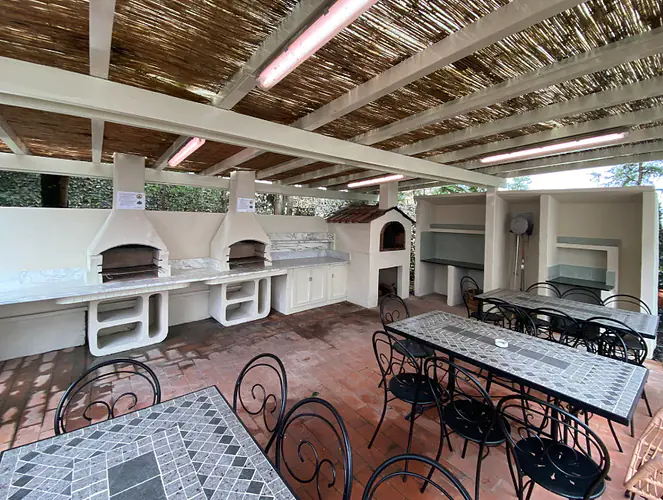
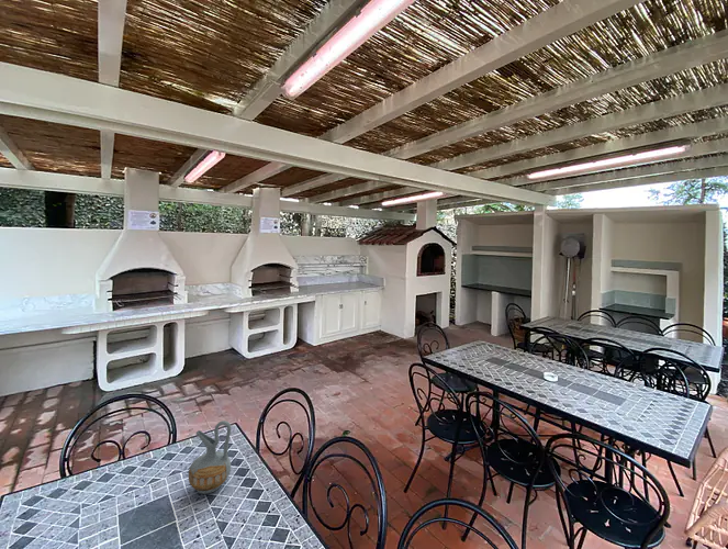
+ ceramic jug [188,419,232,495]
